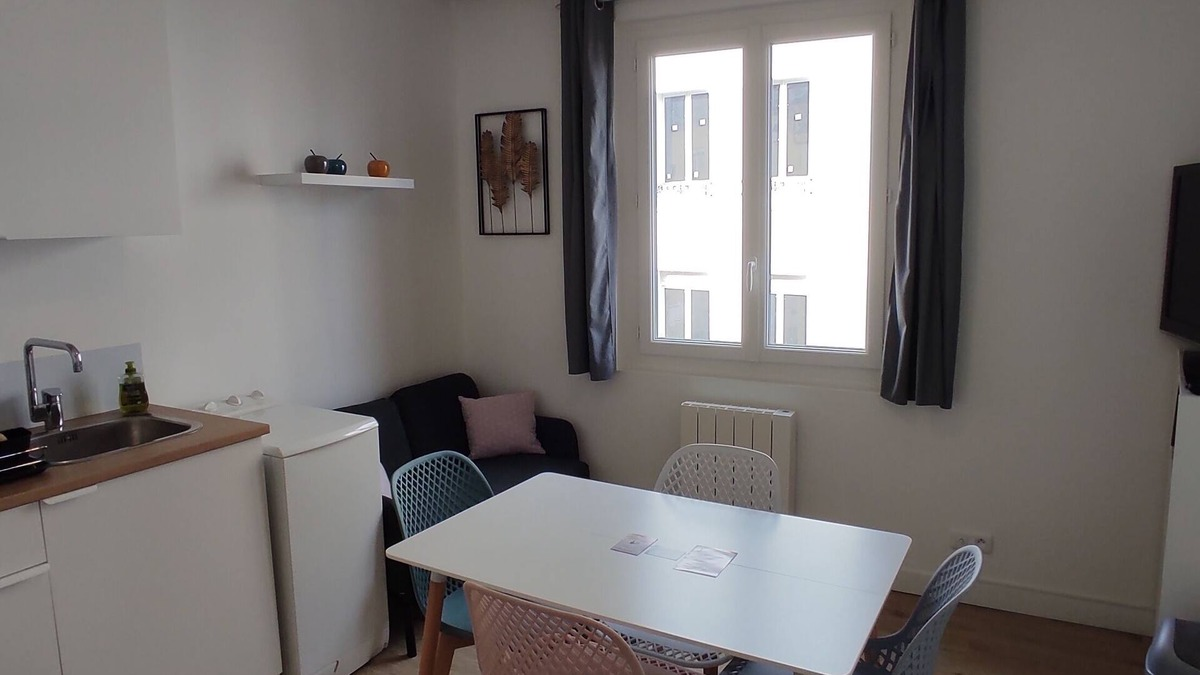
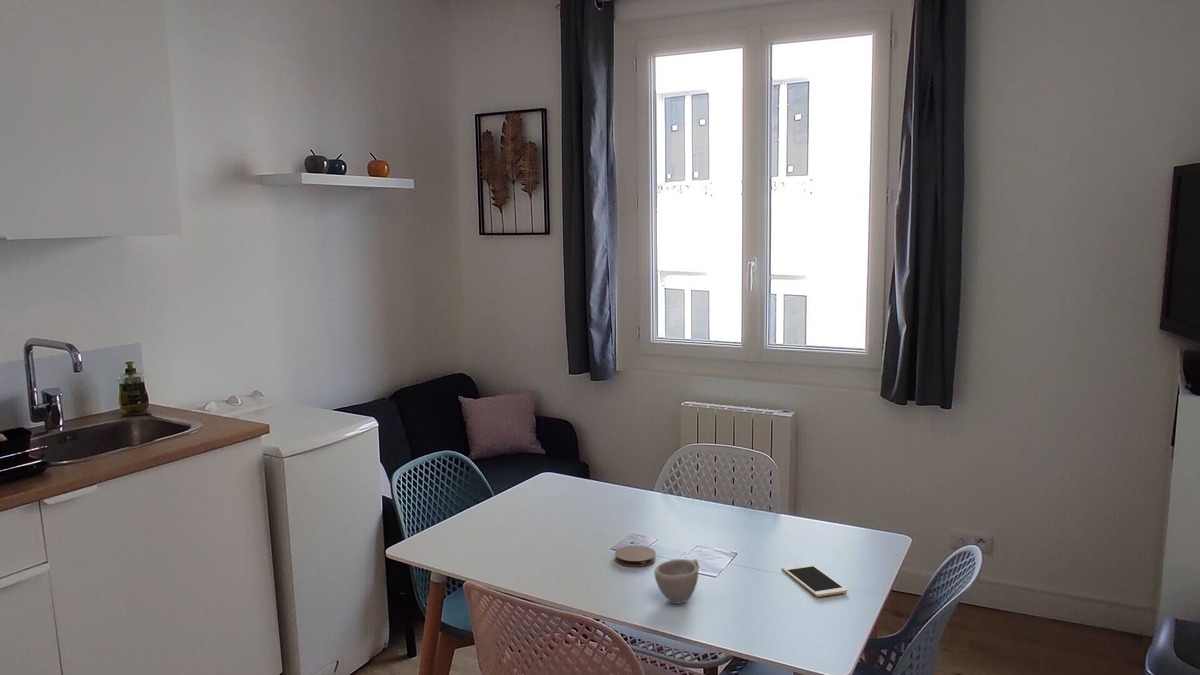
+ cup [653,558,700,605]
+ coaster [614,545,657,568]
+ cell phone [781,562,848,598]
